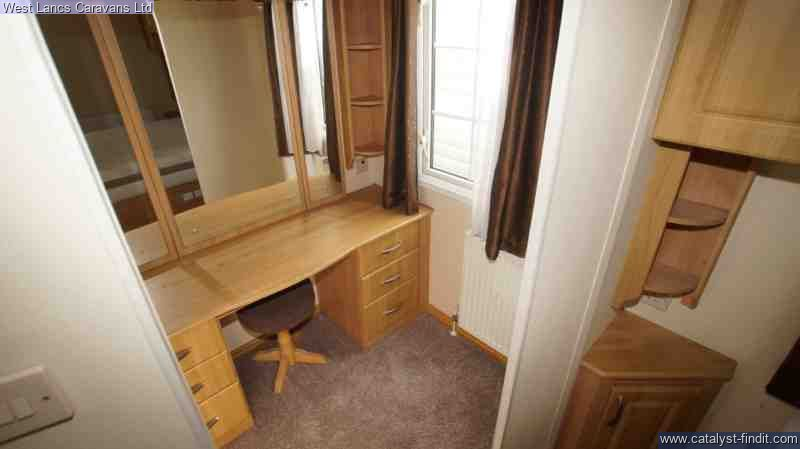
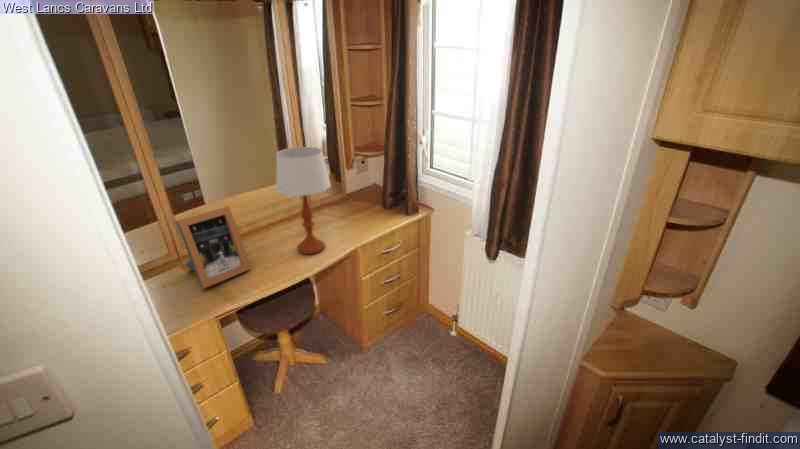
+ picture frame [175,205,252,290]
+ table lamp [275,146,332,255]
